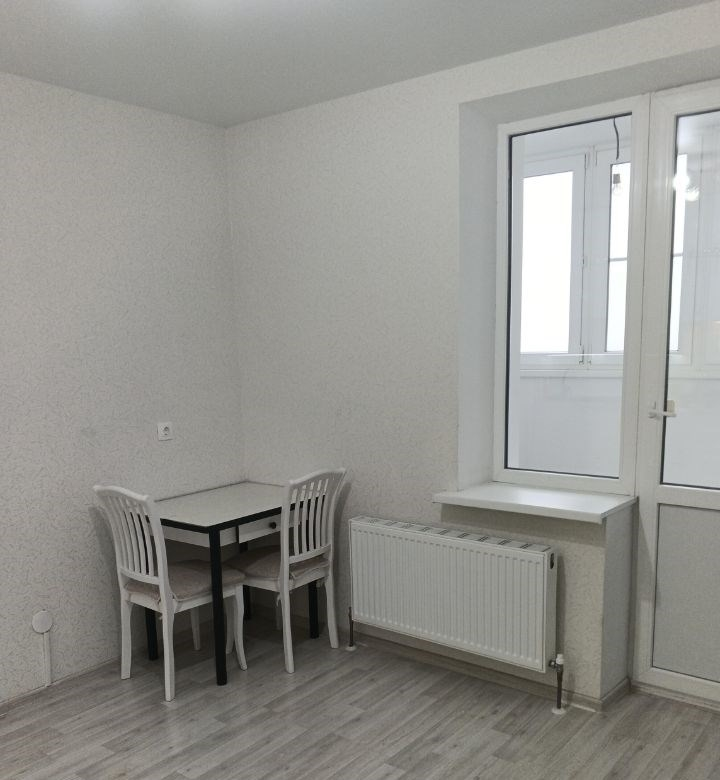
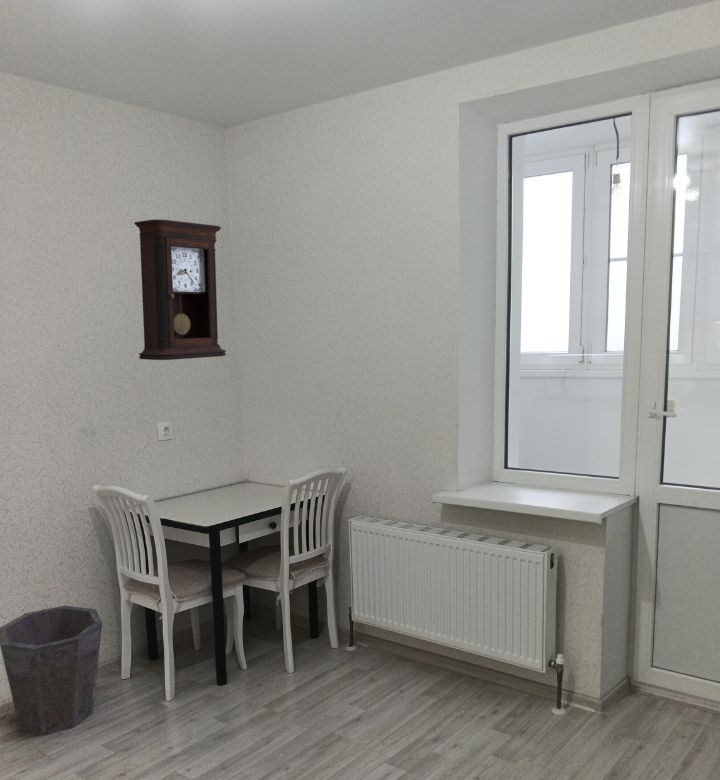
+ waste bin [0,605,103,736]
+ pendulum clock [133,218,227,361]
